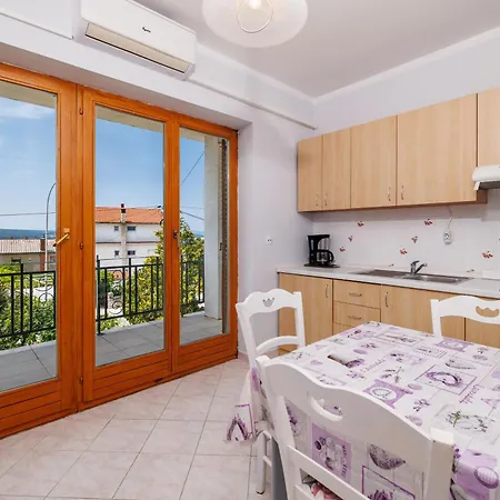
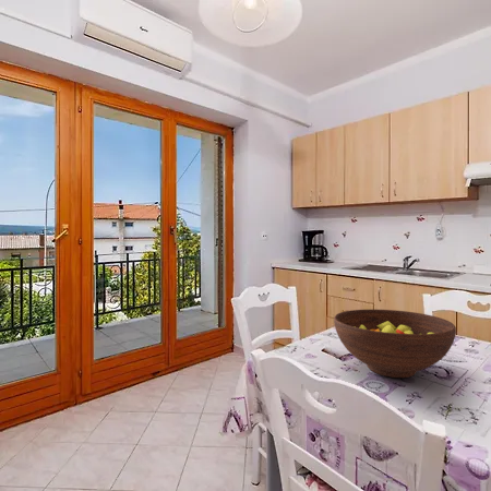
+ fruit bowl [333,309,457,379]
